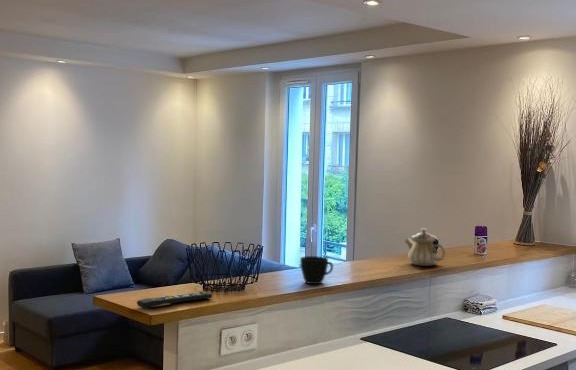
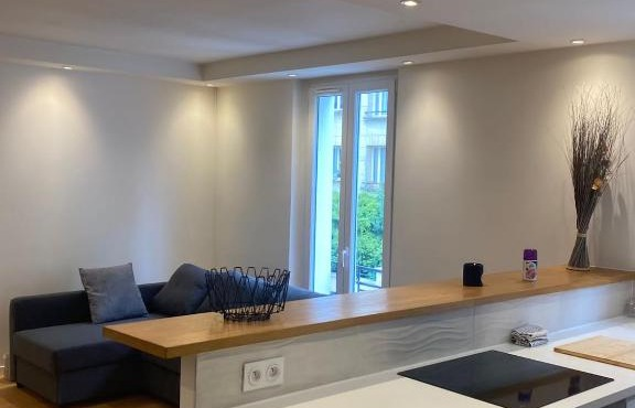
- teapot [404,227,446,267]
- remote control [135,290,213,309]
- cup [299,255,334,285]
